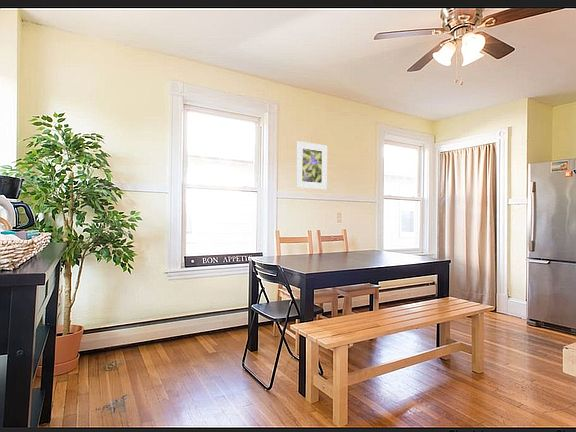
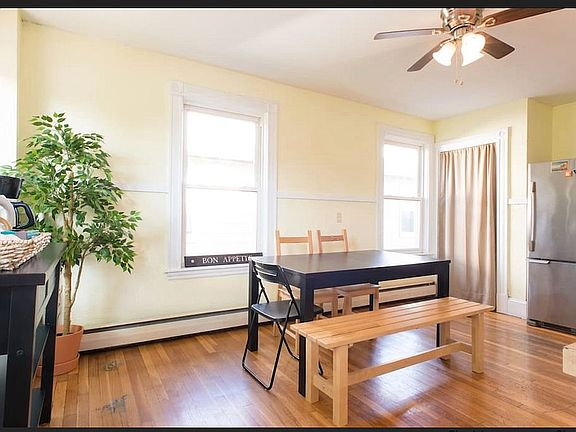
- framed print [295,140,328,190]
